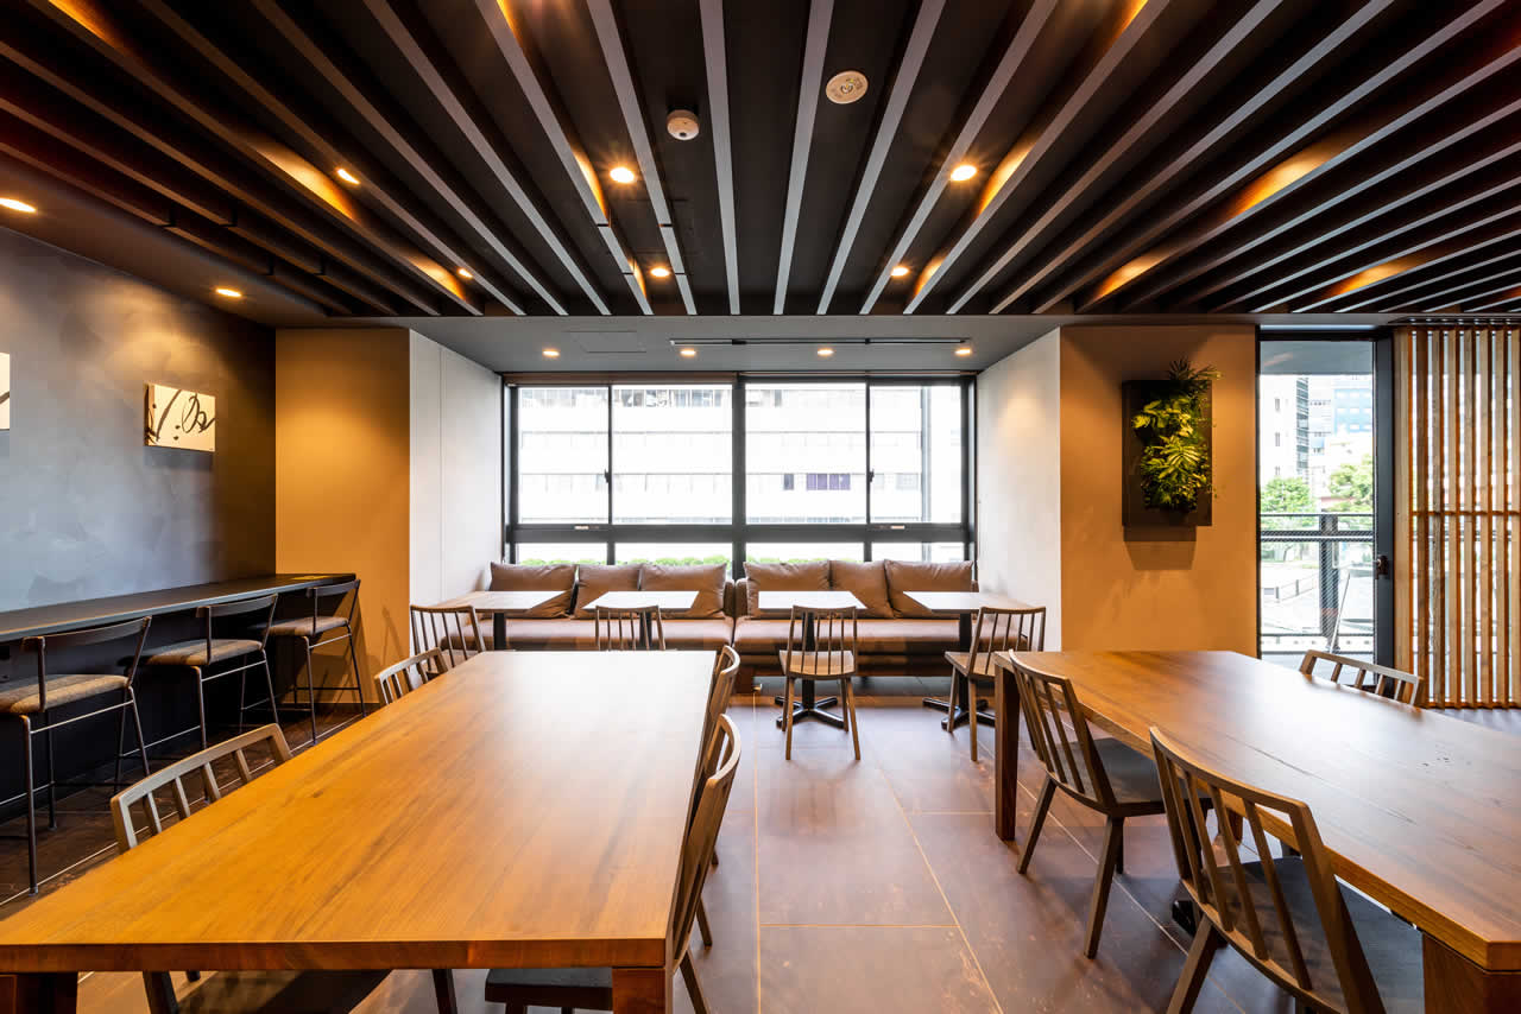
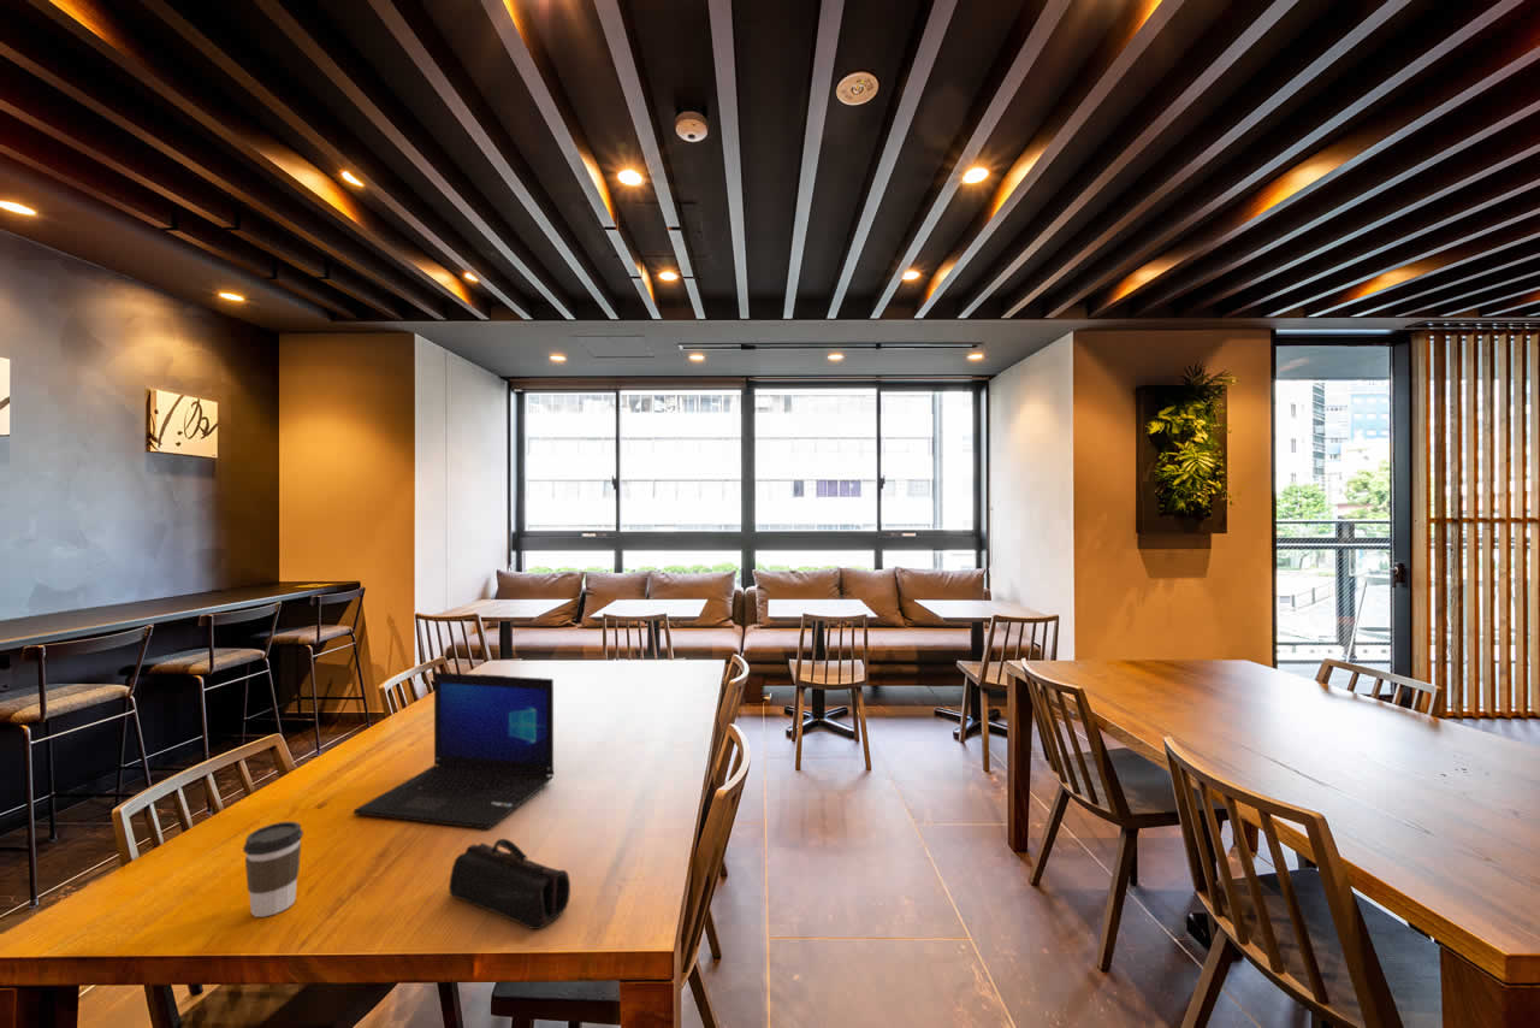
+ laptop [353,670,555,831]
+ coffee cup [242,821,304,918]
+ pencil case [448,838,571,930]
